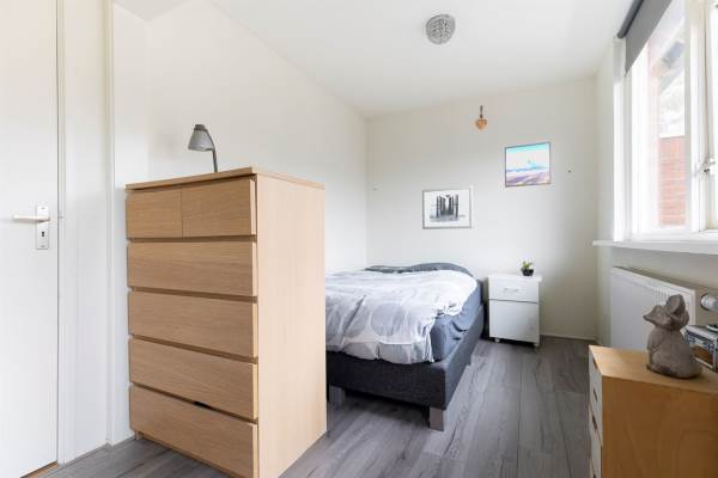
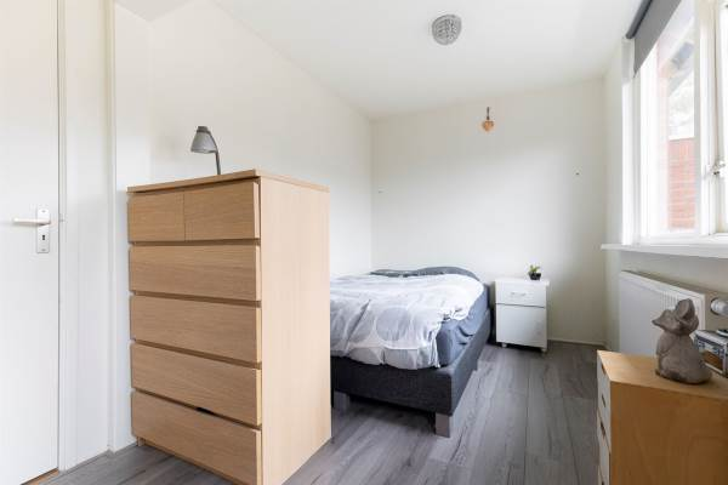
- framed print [504,141,552,189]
- wall art [421,185,474,231]
